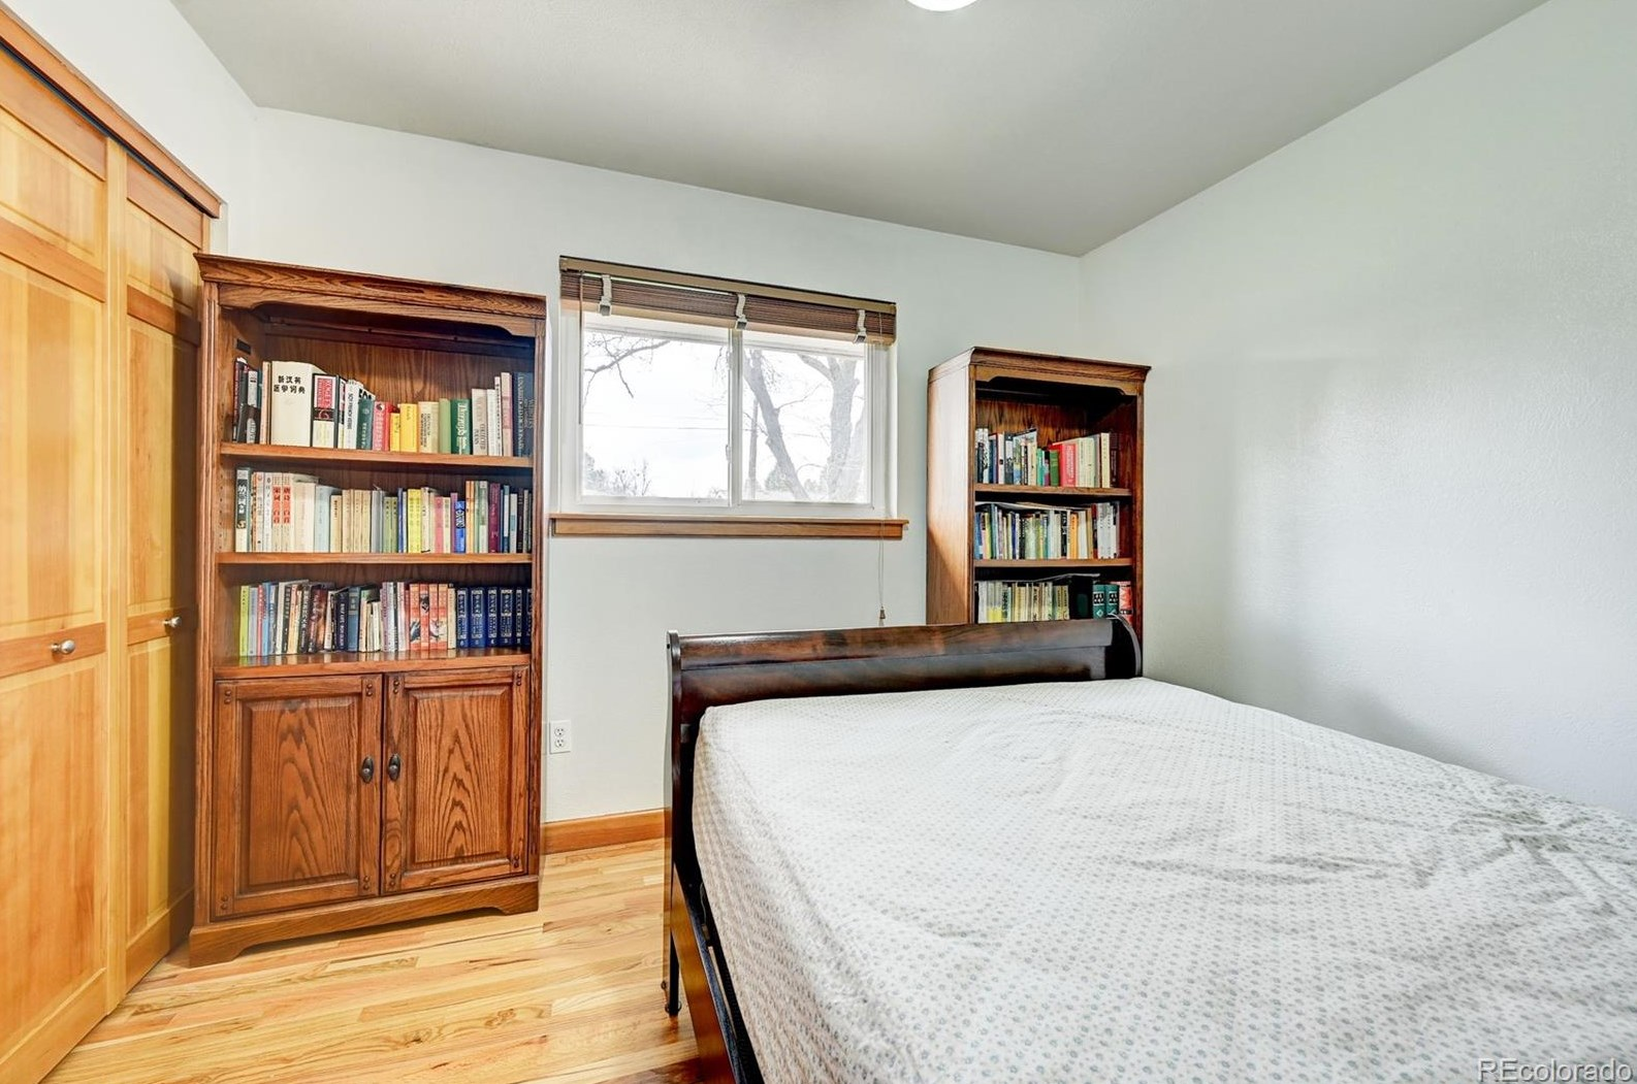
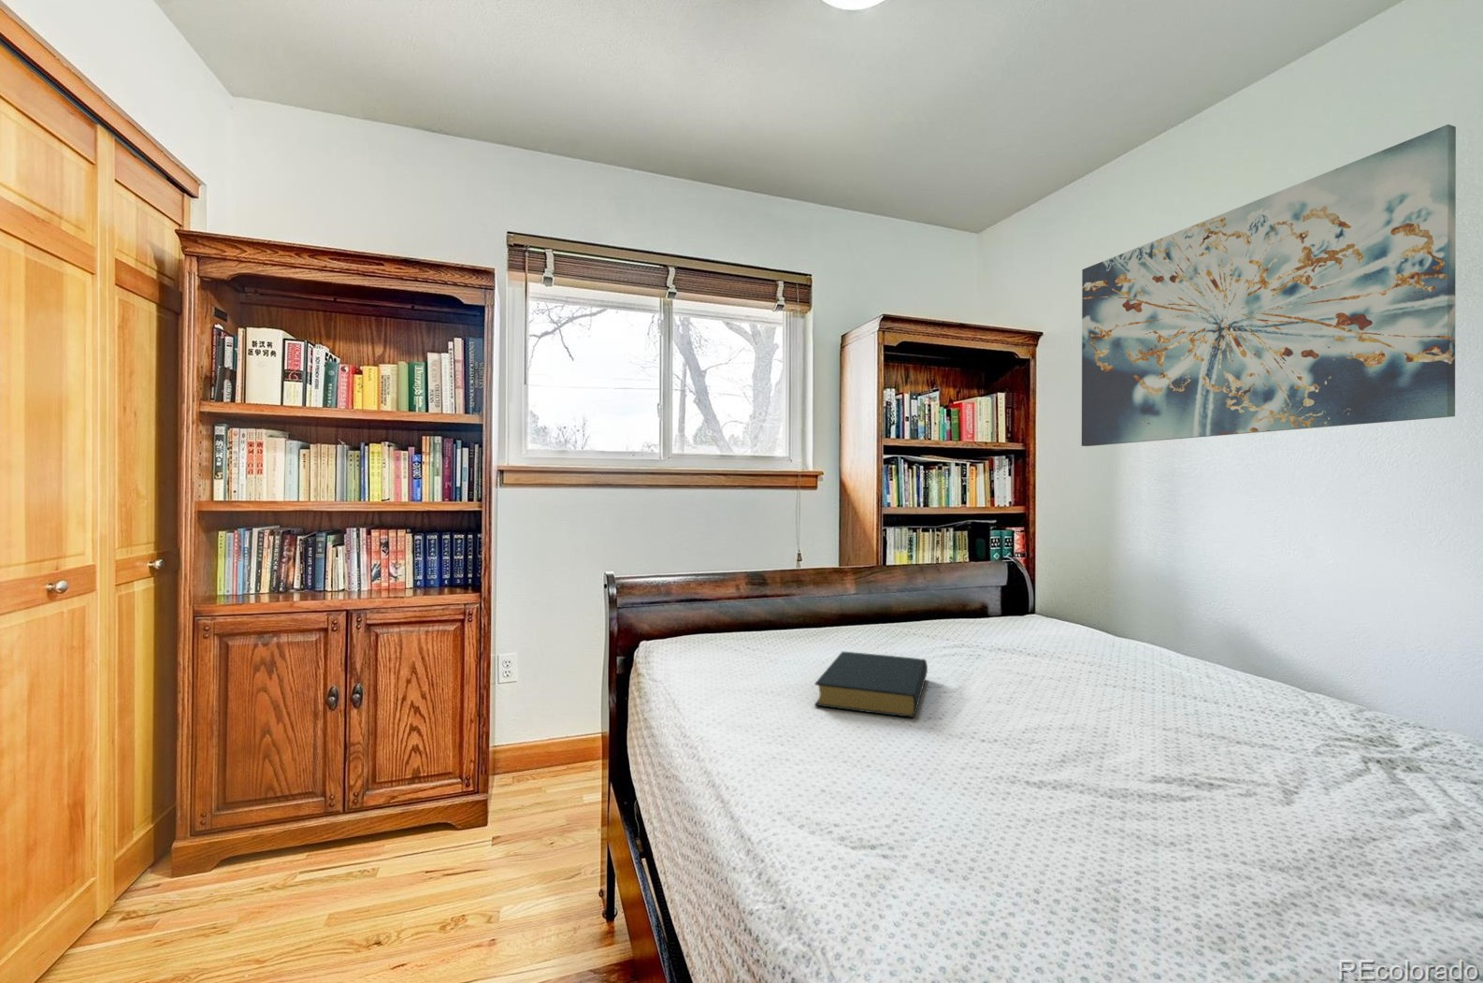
+ hardback book [814,651,928,719]
+ wall art [1080,124,1457,448]
